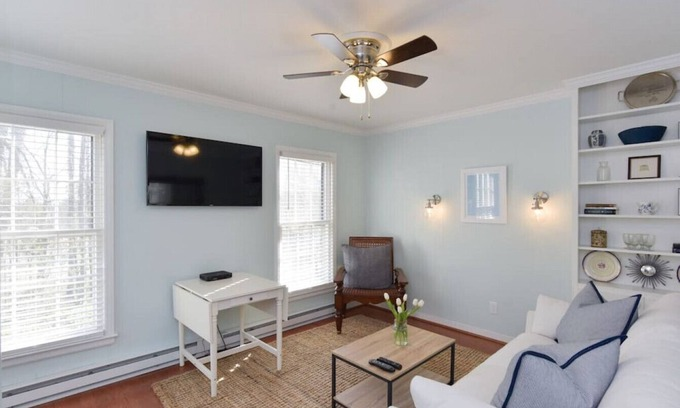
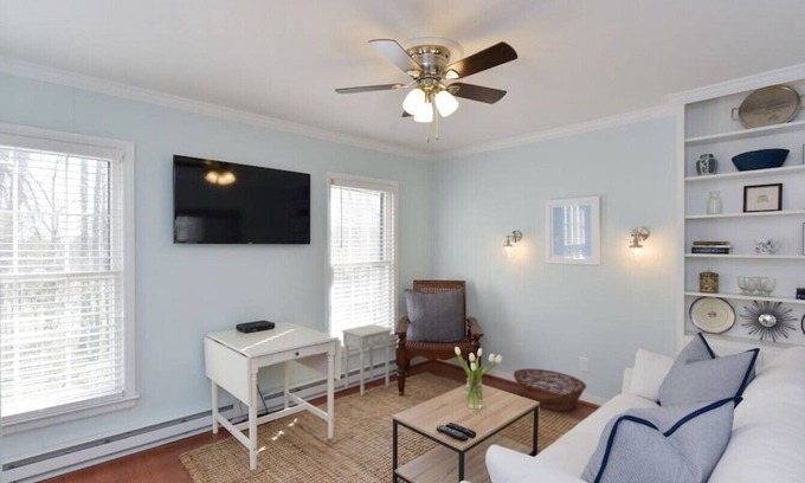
+ nightstand [341,323,394,397]
+ basket [513,367,587,412]
